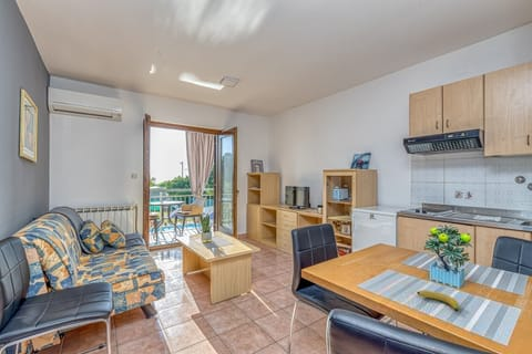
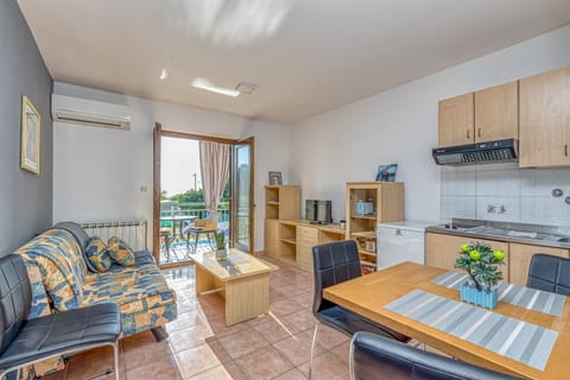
- fruit [416,290,460,313]
